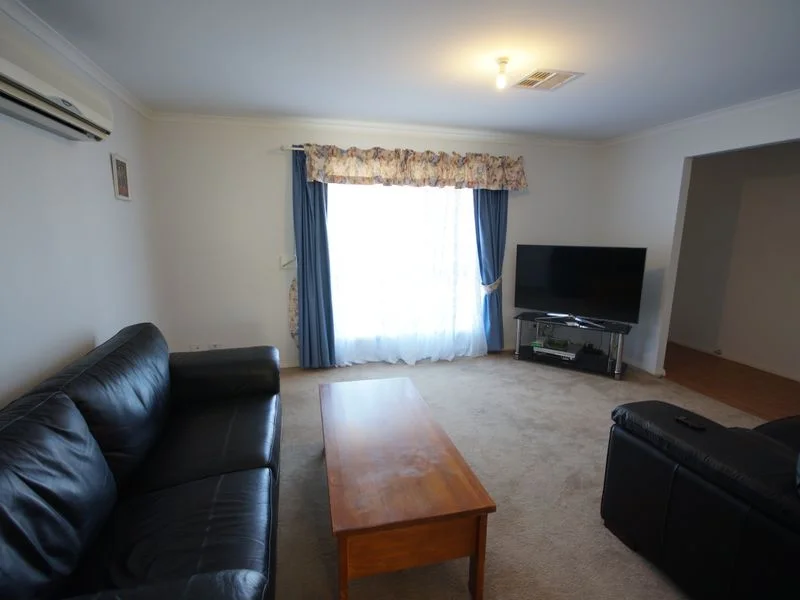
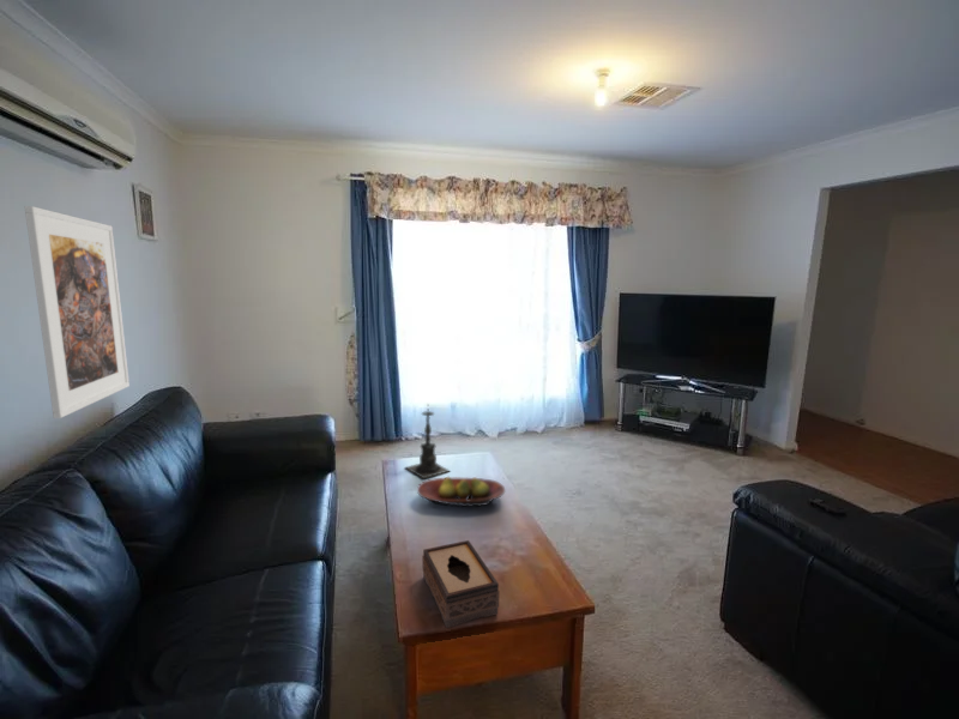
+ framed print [24,205,131,419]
+ candle holder [404,401,451,479]
+ fruit bowl [416,476,506,508]
+ tissue box [422,539,500,629]
